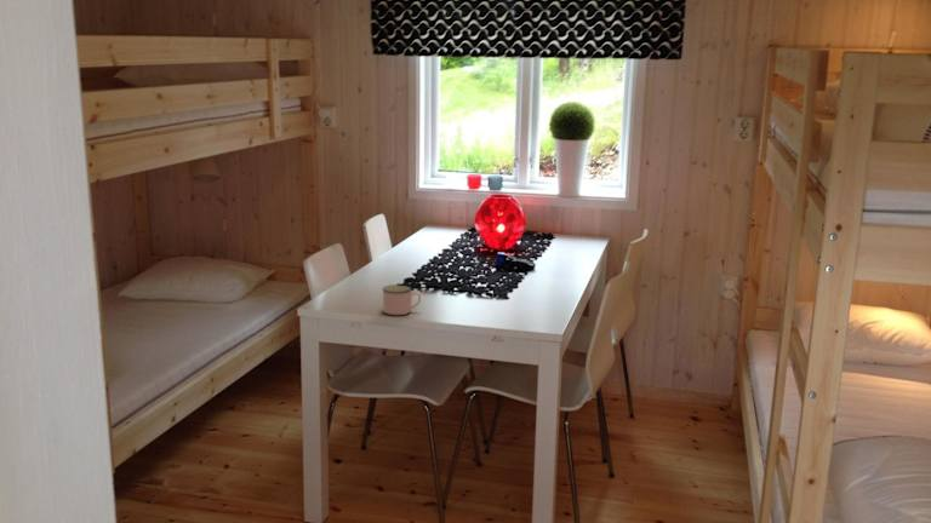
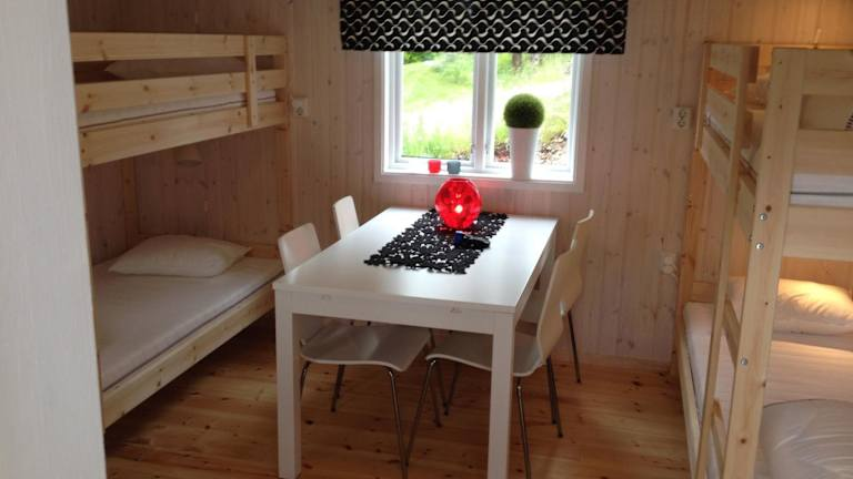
- mug [382,283,422,316]
